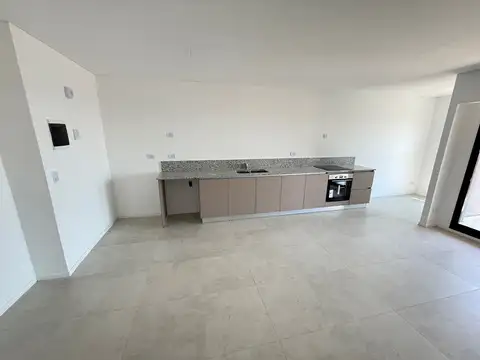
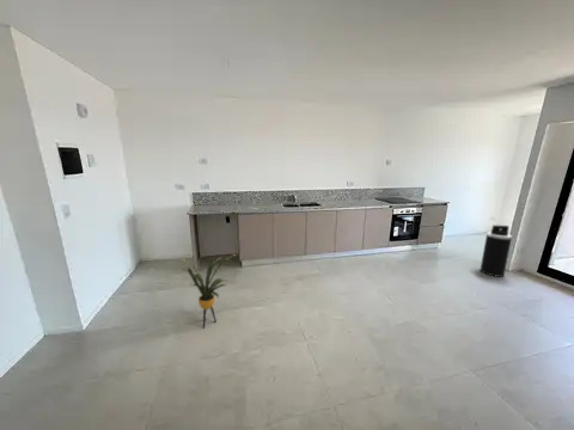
+ house plant [175,252,240,328]
+ trash can [480,225,513,278]
